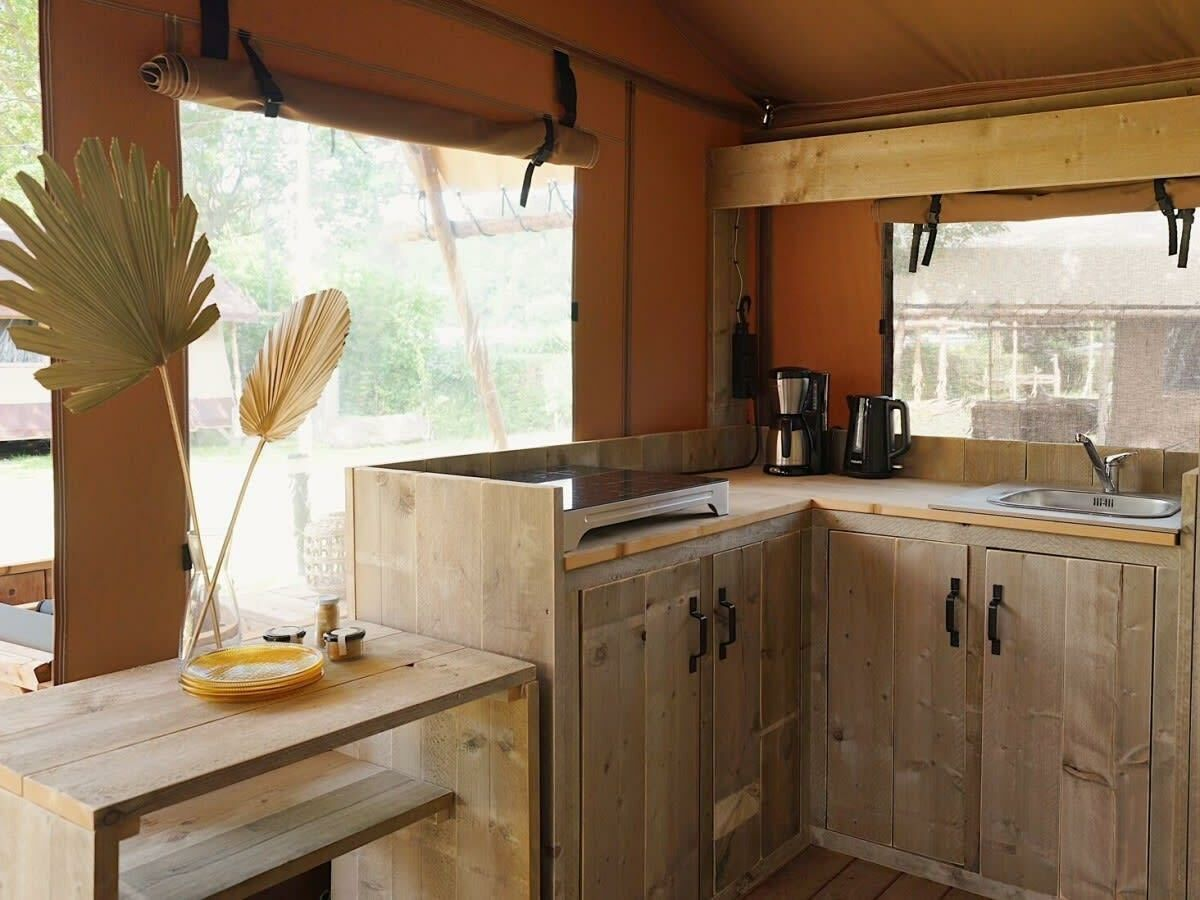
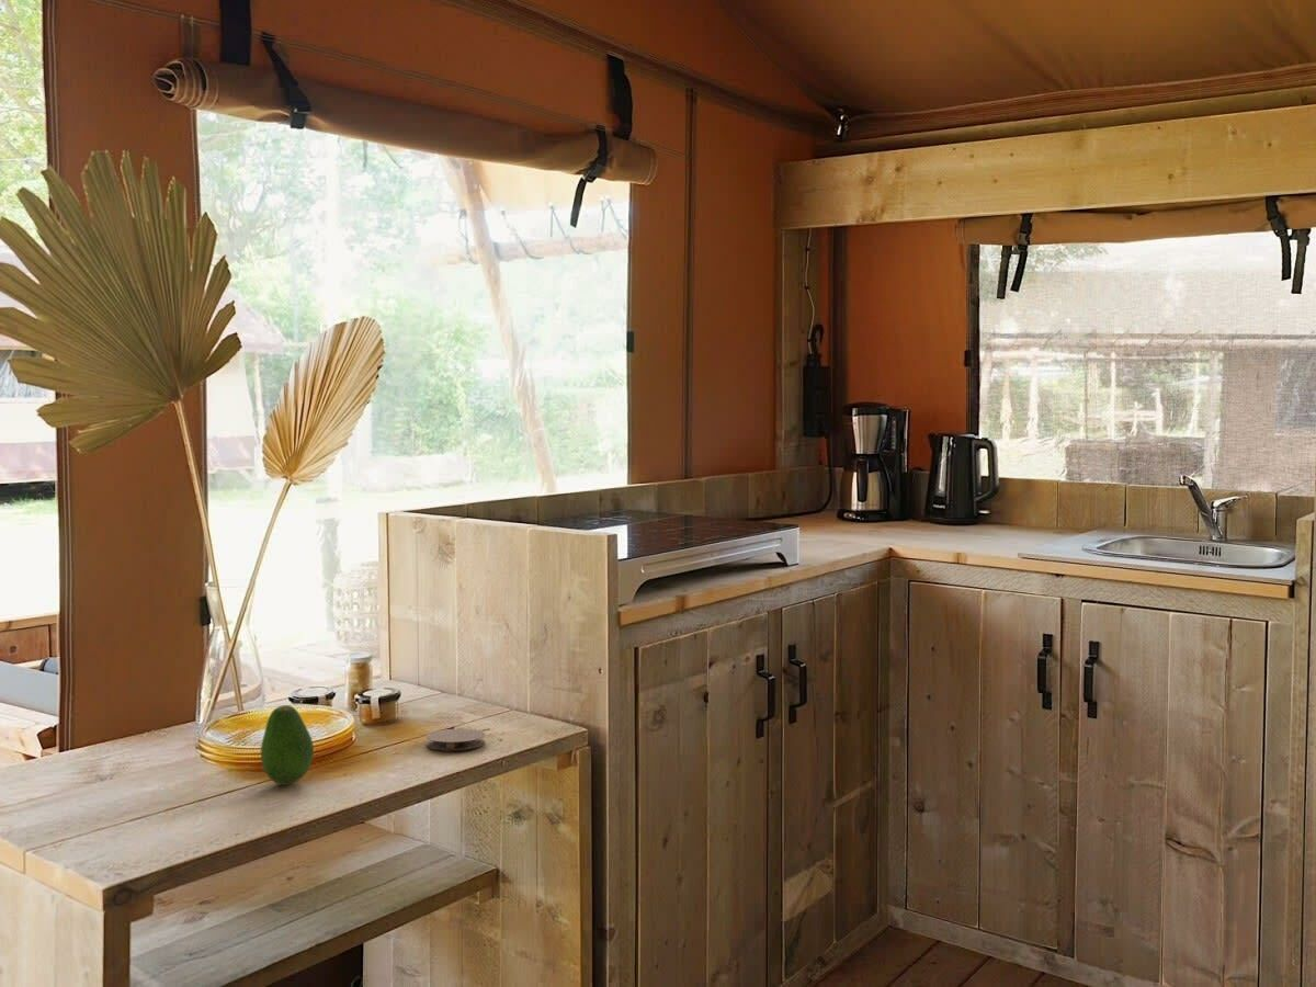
+ coaster [424,728,486,751]
+ fruit [260,704,315,786]
